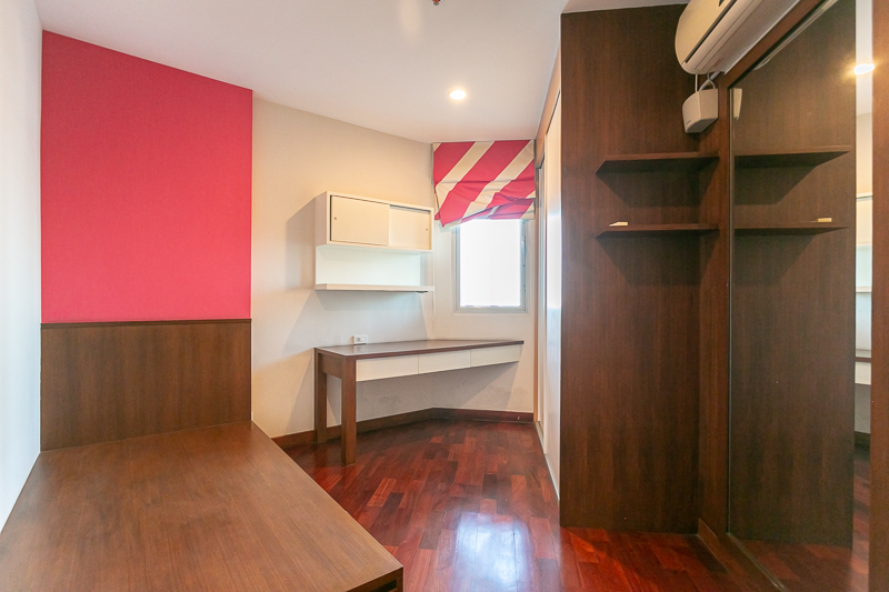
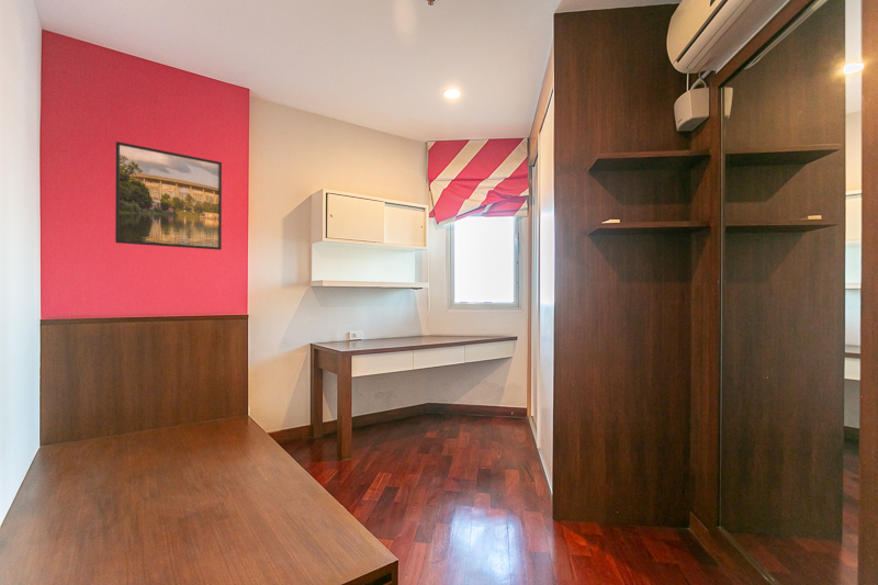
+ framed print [114,140,223,251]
